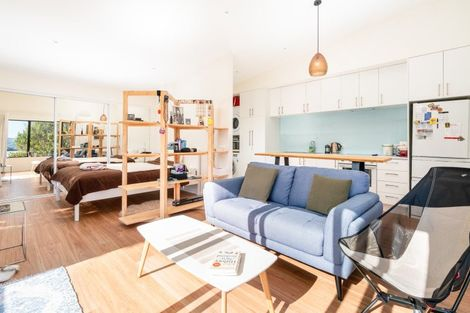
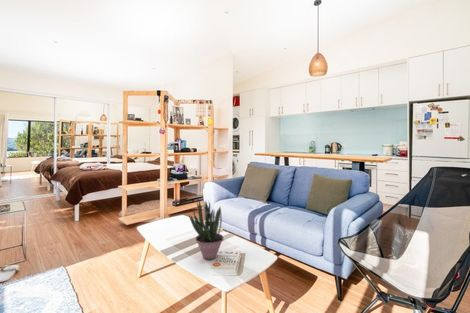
+ potted plant [188,200,224,261]
